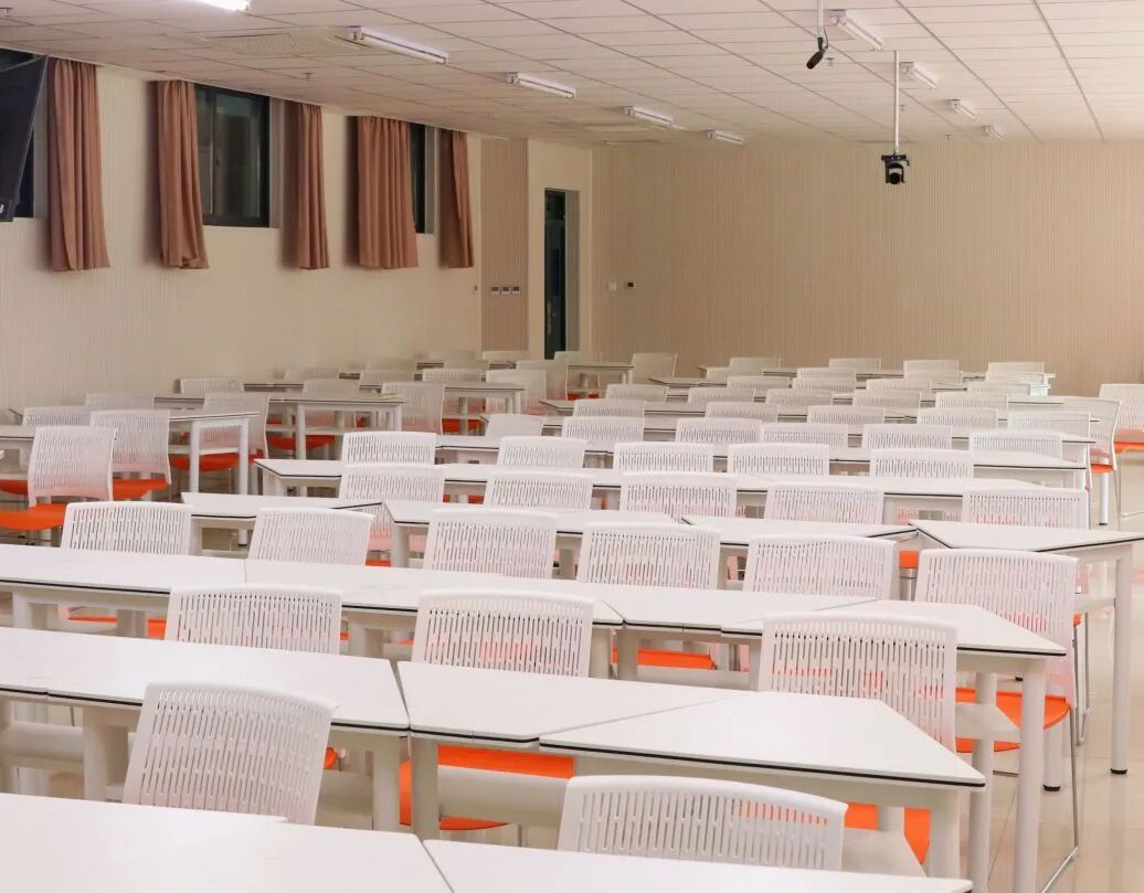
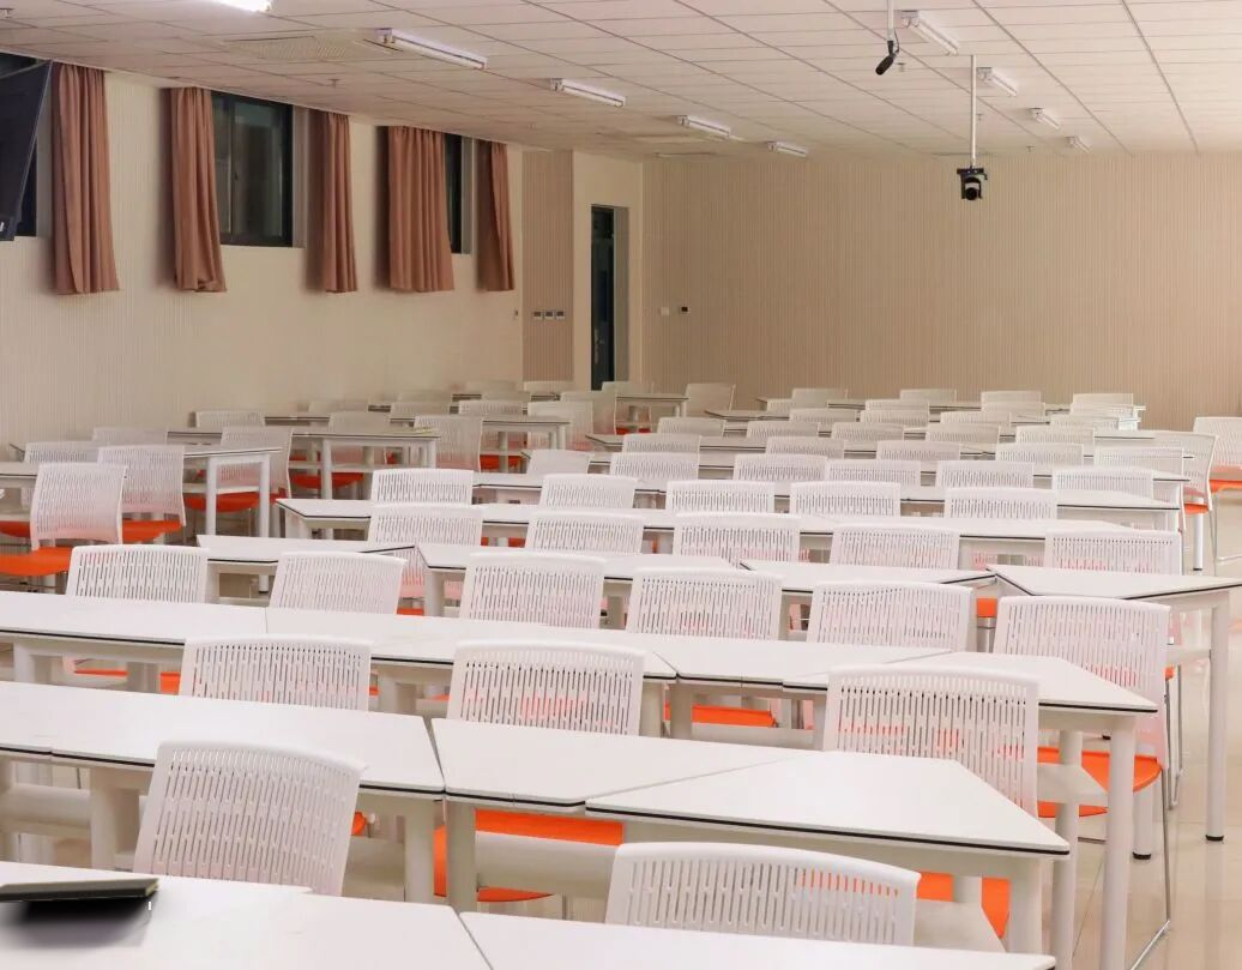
+ notepad [0,876,161,920]
